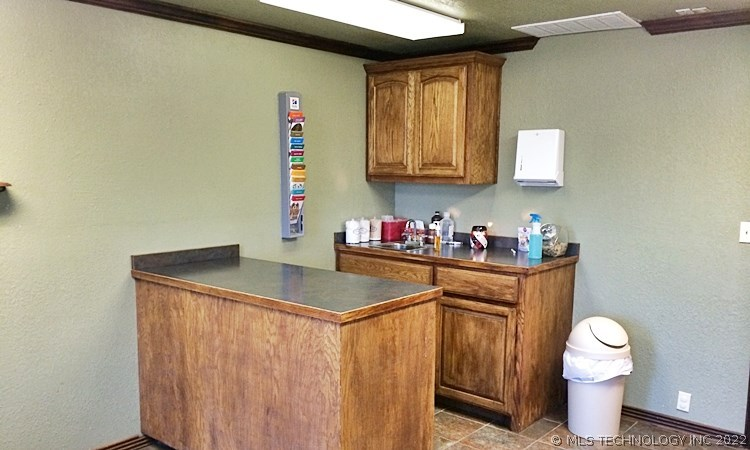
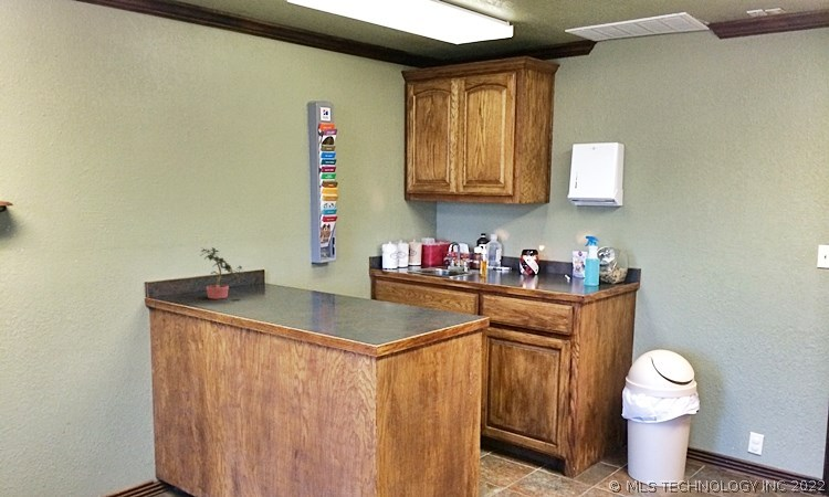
+ potted plant [199,246,244,302]
